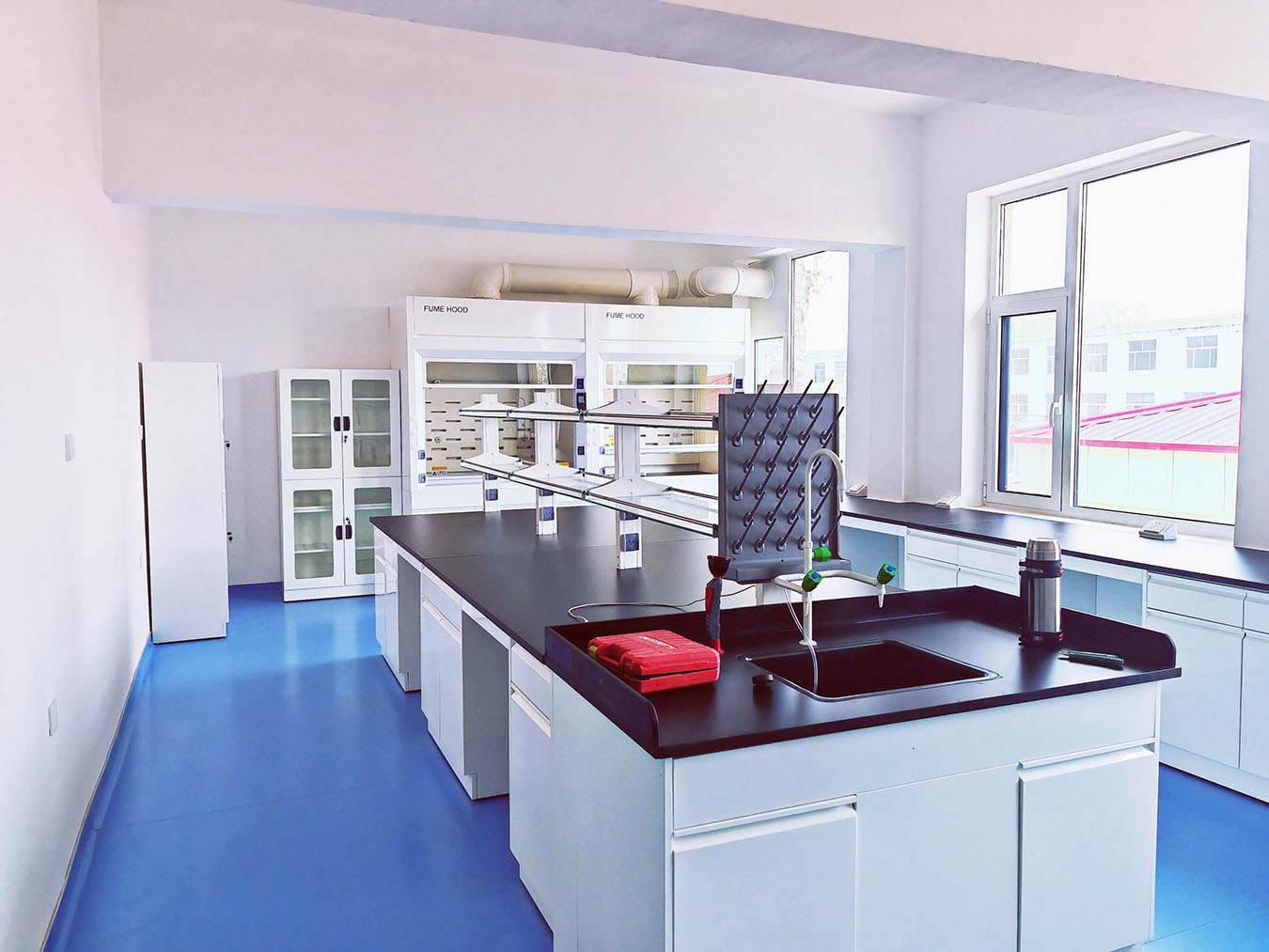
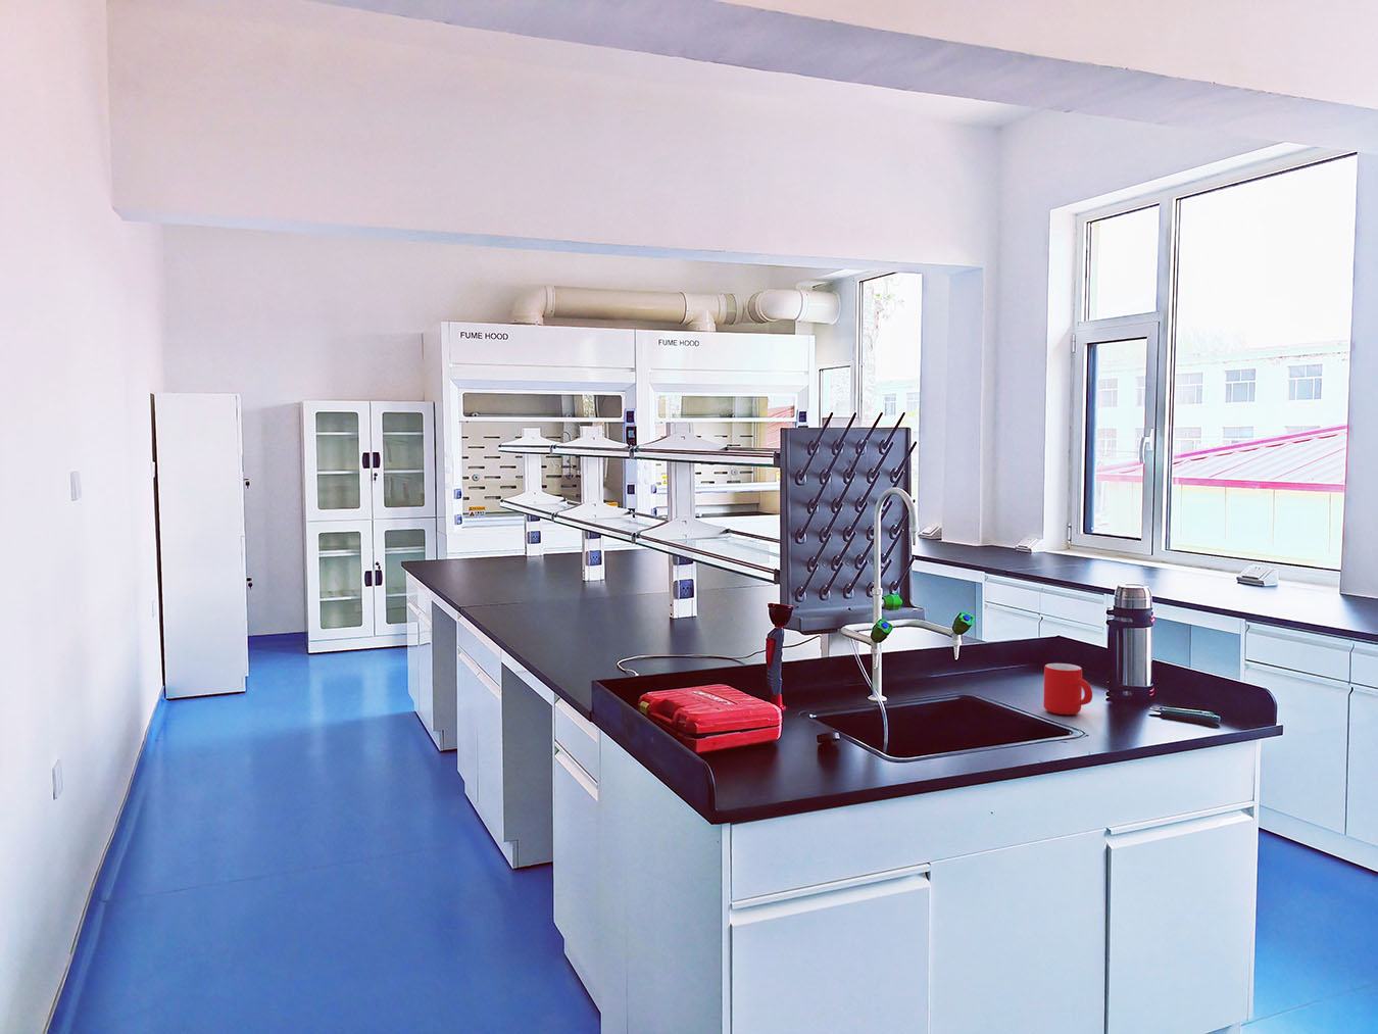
+ mug [1042,663,1093,716]
